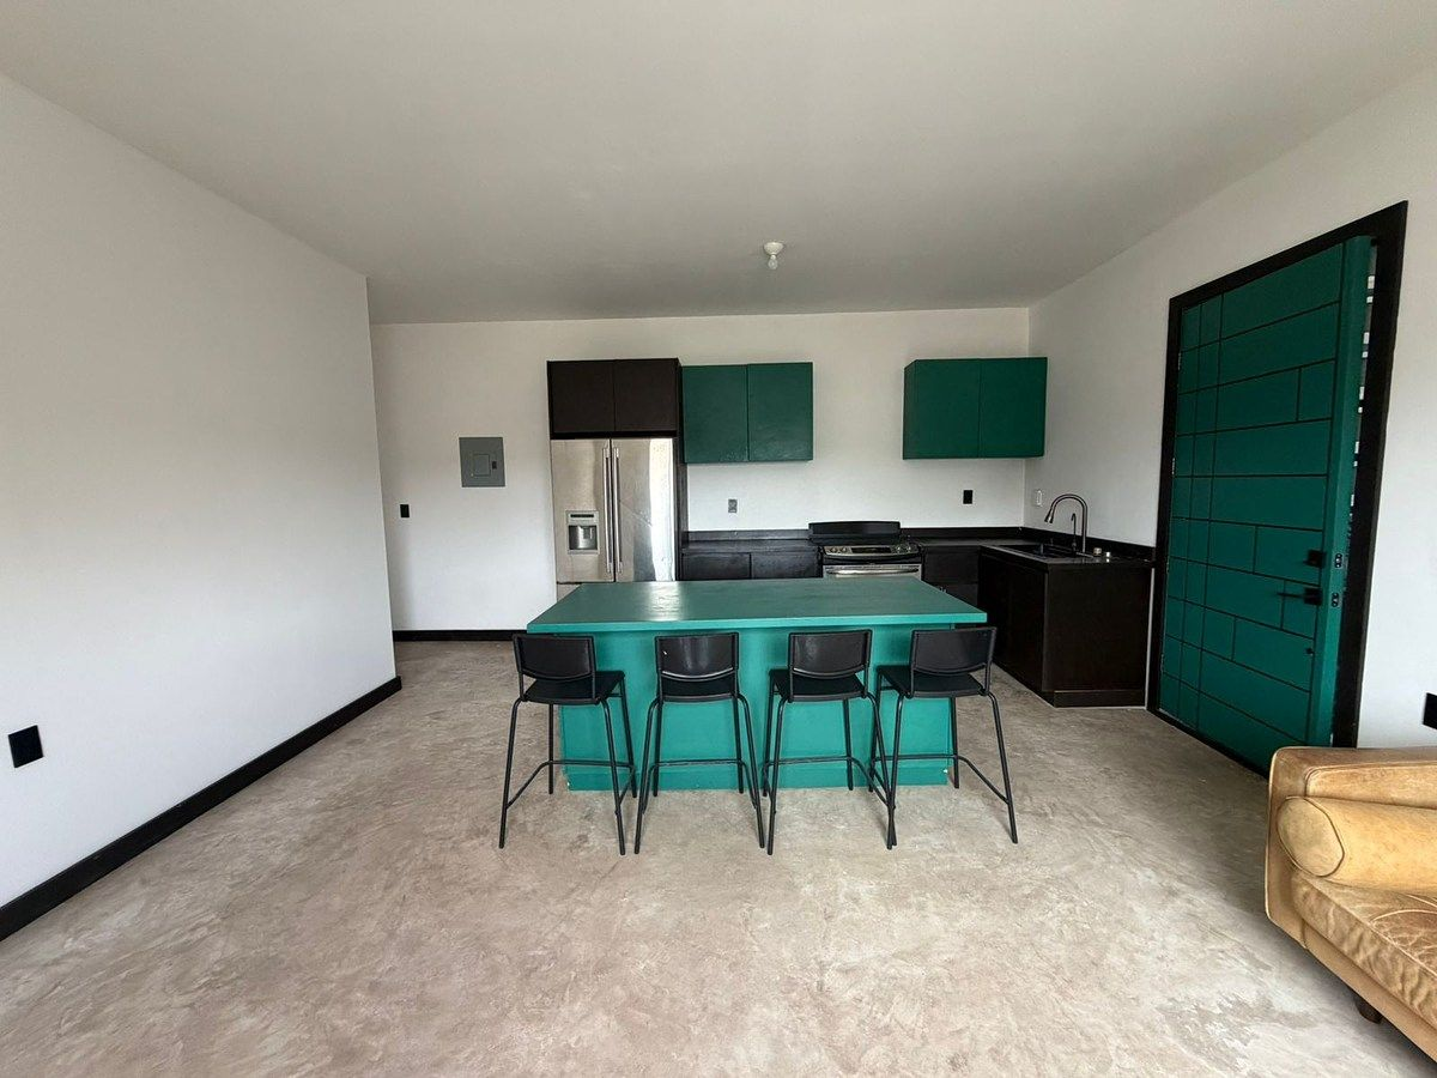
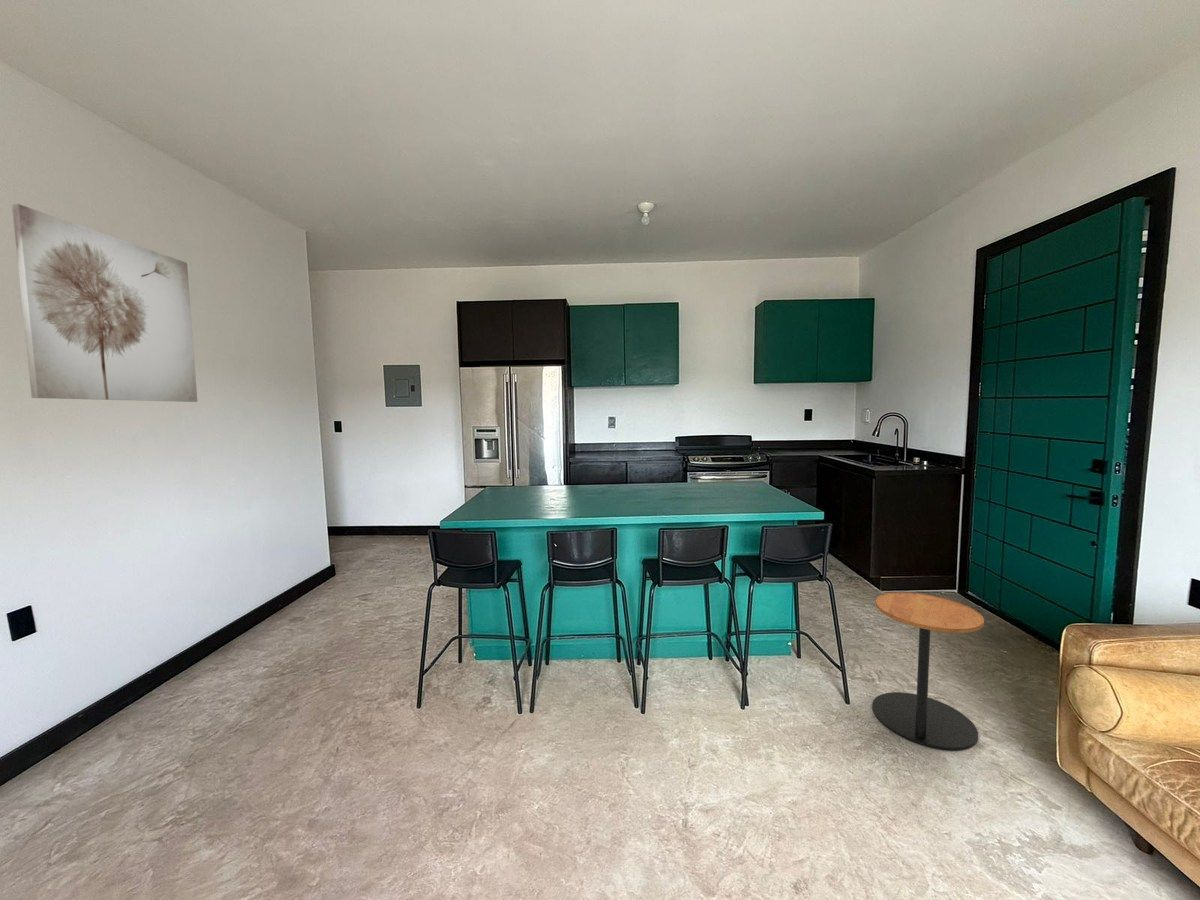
+ side table [871,592,985,751]
+ wall art [11,203,198,403]
